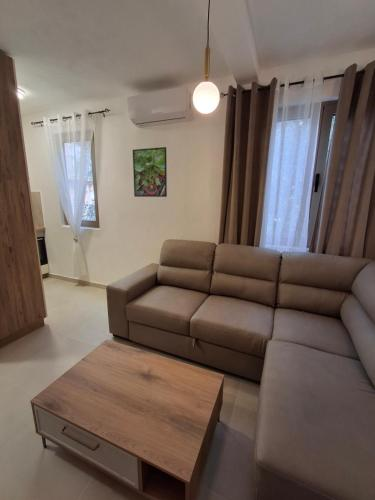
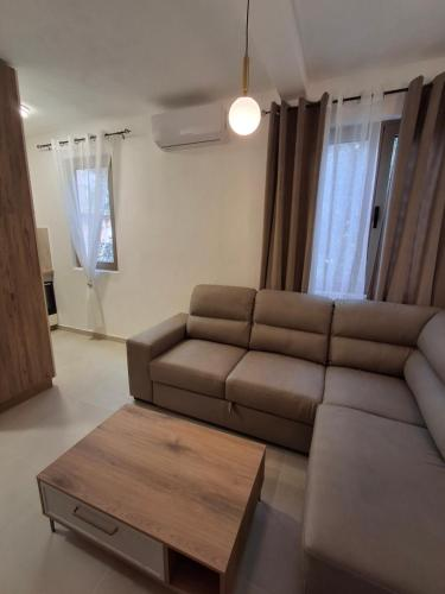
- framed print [132,146,168,198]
